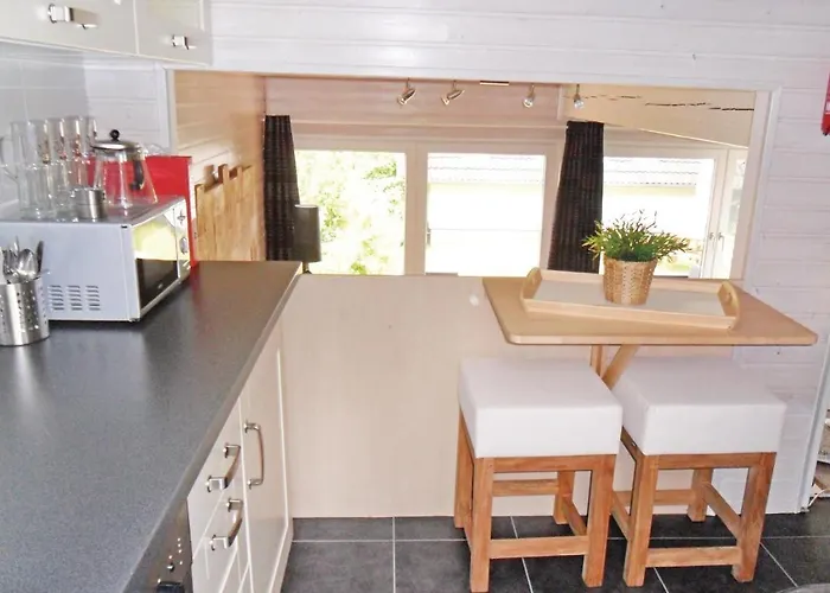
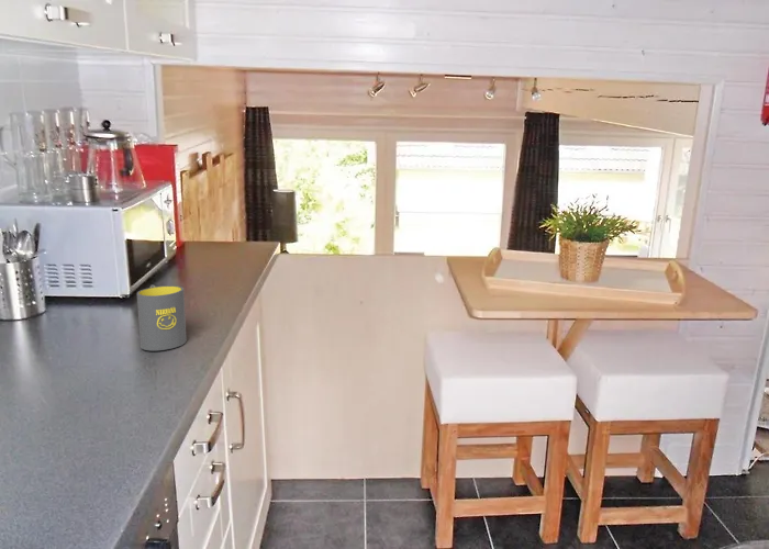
+ mug [136,283,188,351]
